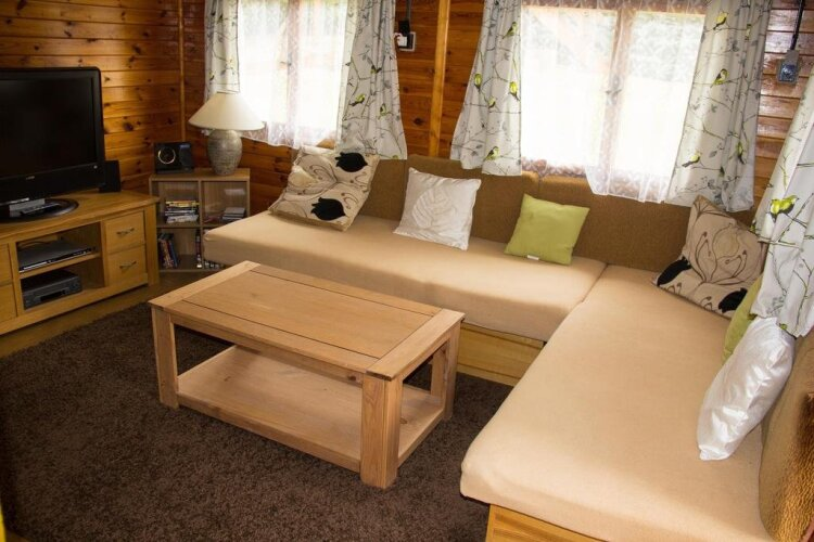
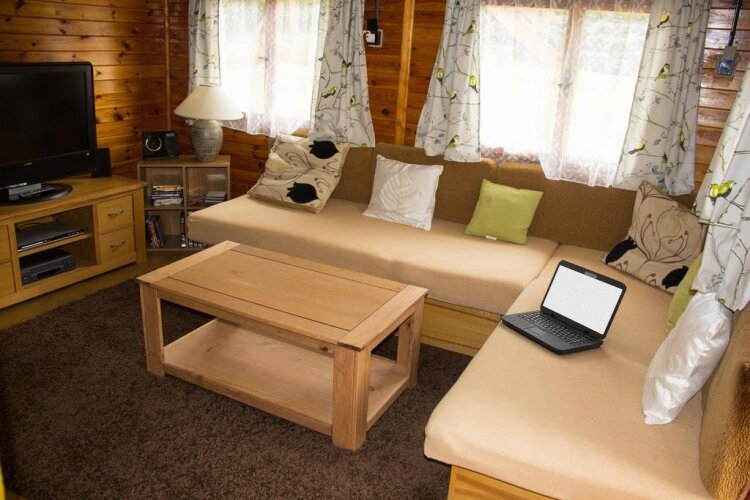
+ laptop [500,259,628,356]
